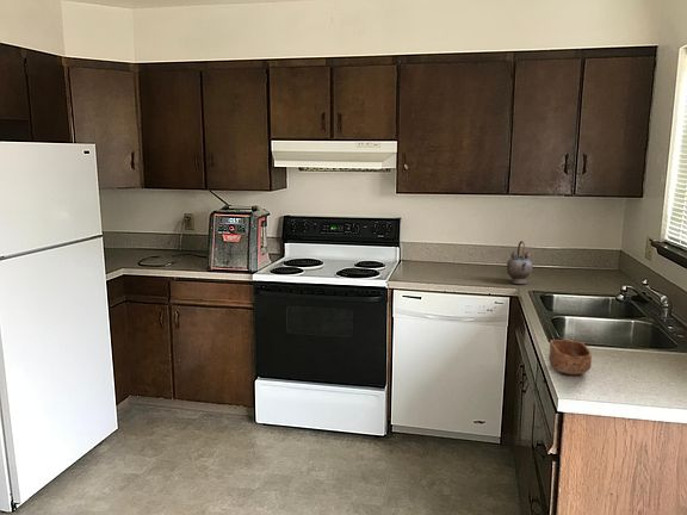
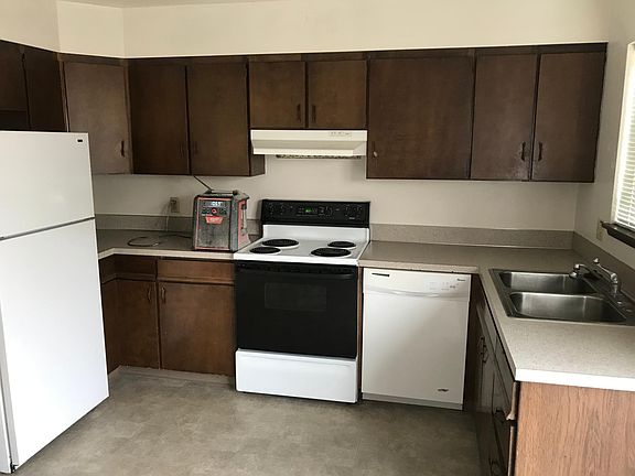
- bowl [547,339,593,376]
- teapot [506,240,533,285]
